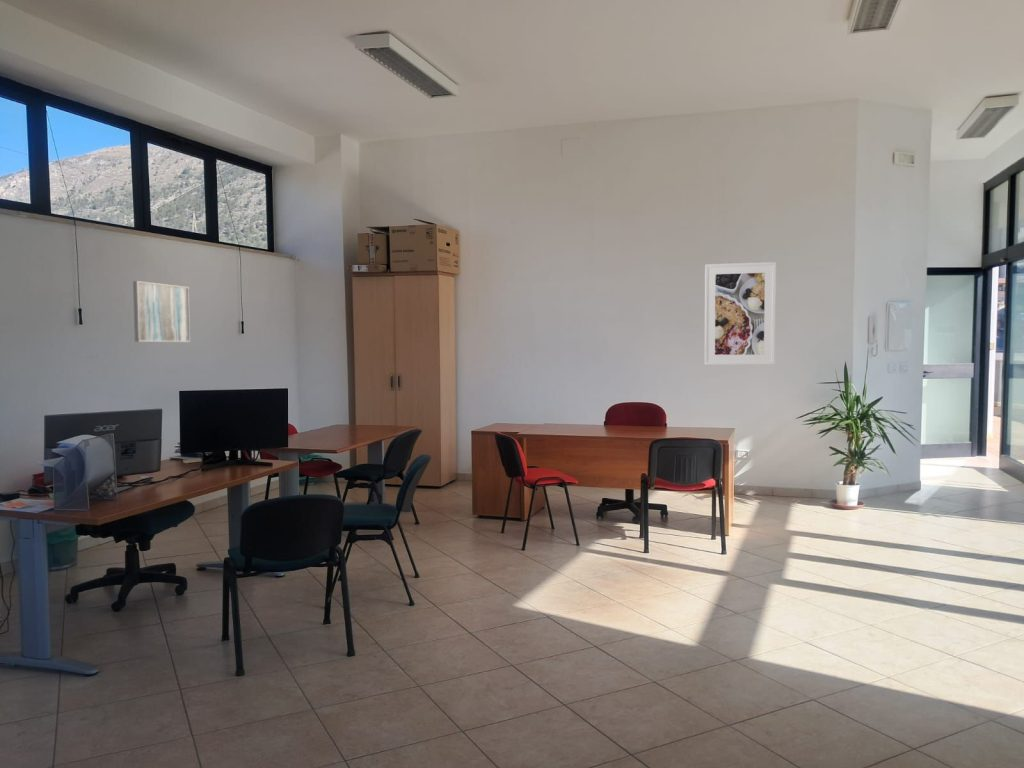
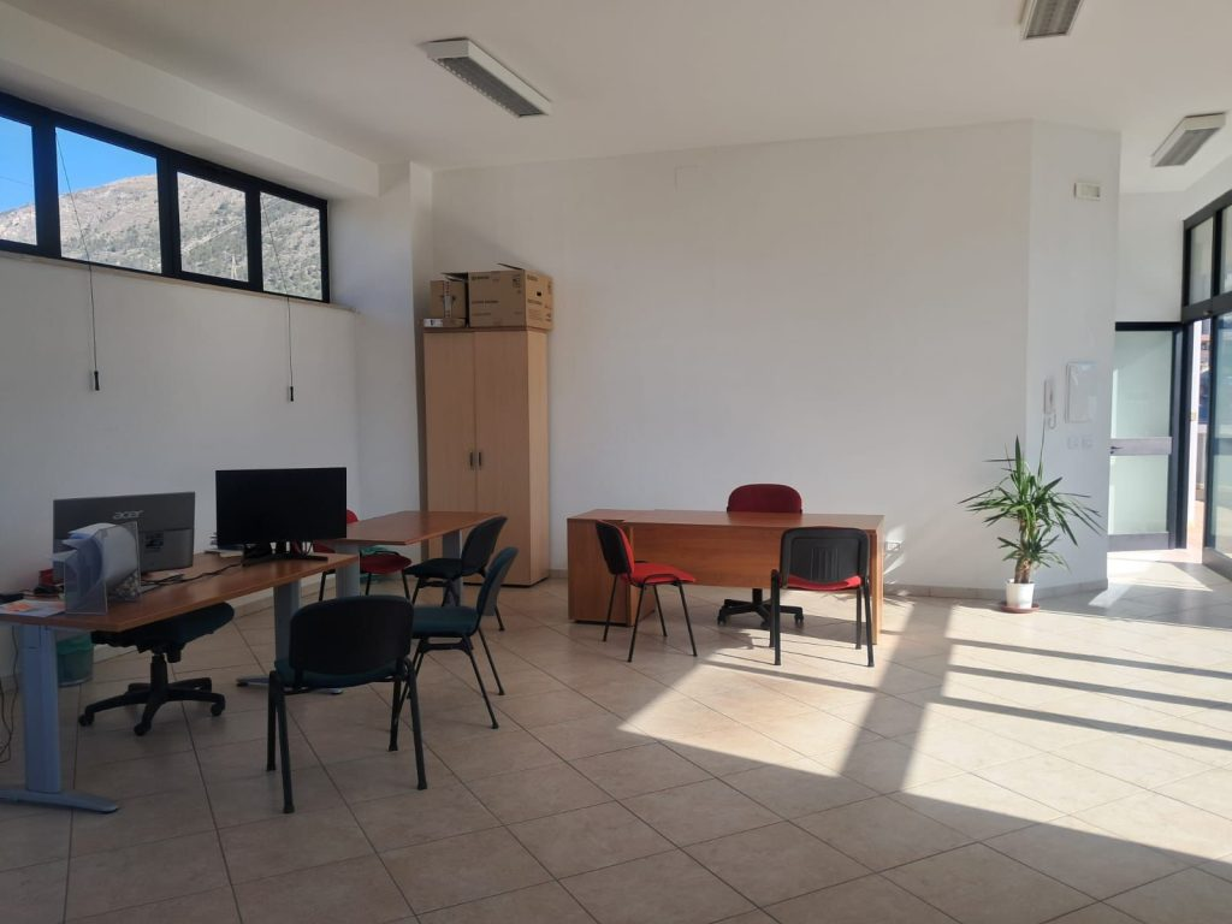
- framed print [703,261,777,366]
- wall art [132,280,191,343]
